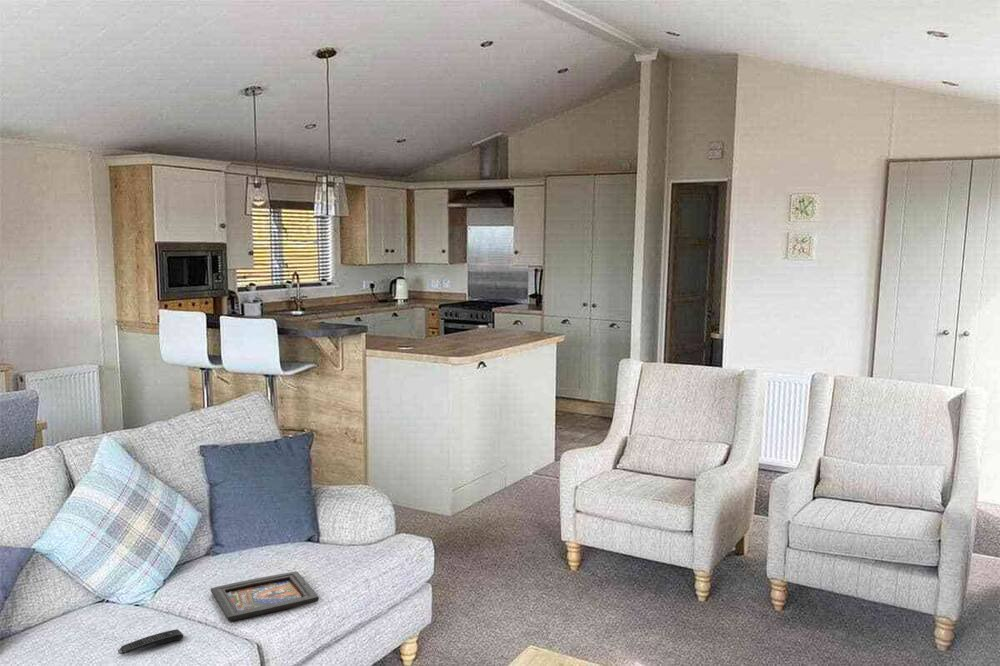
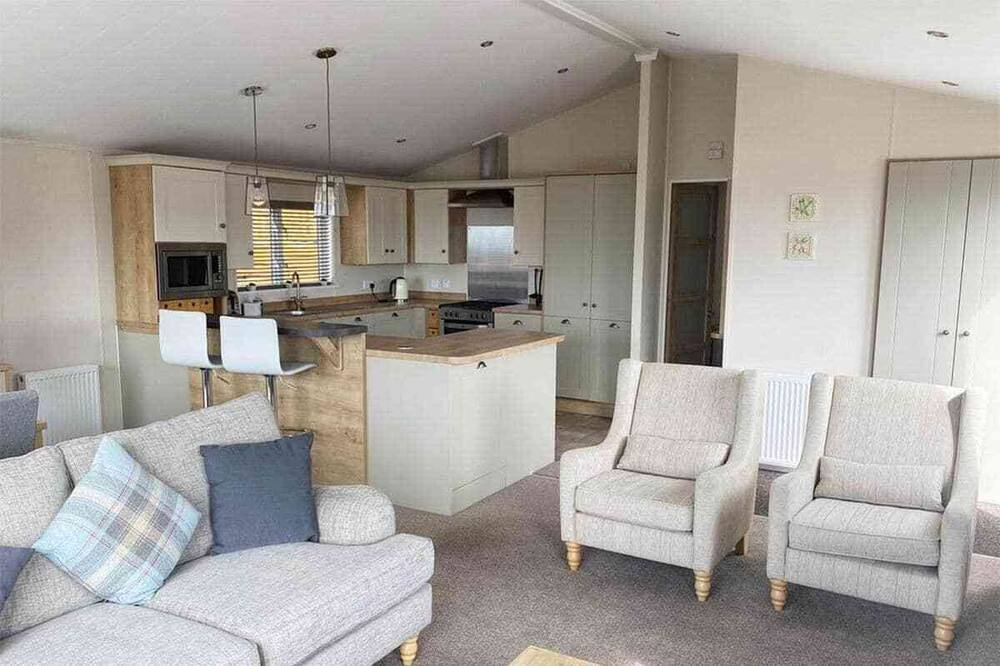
- remote control [117,628,184,655]
- tablet [210,570,320,622]
